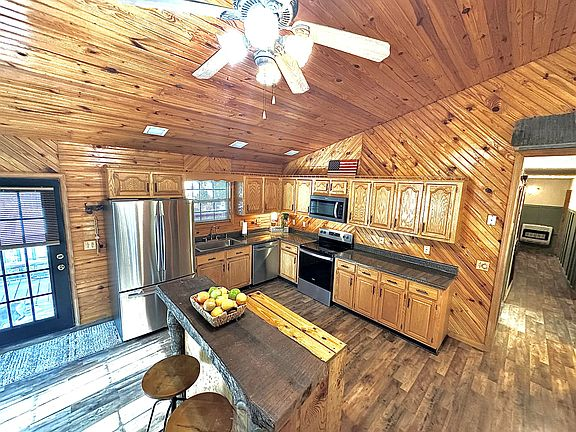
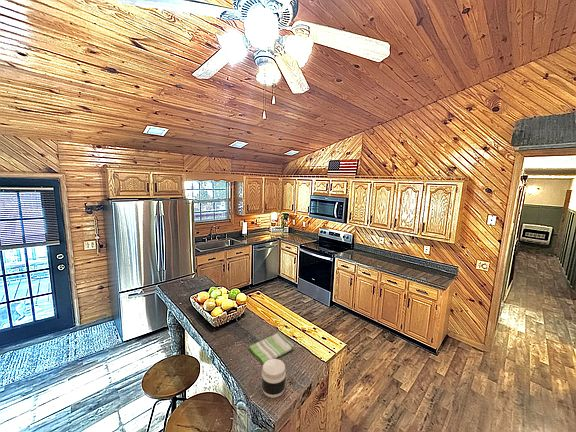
+ jar [260,358,287,399]
+ dish towel [248,331,295,365]
